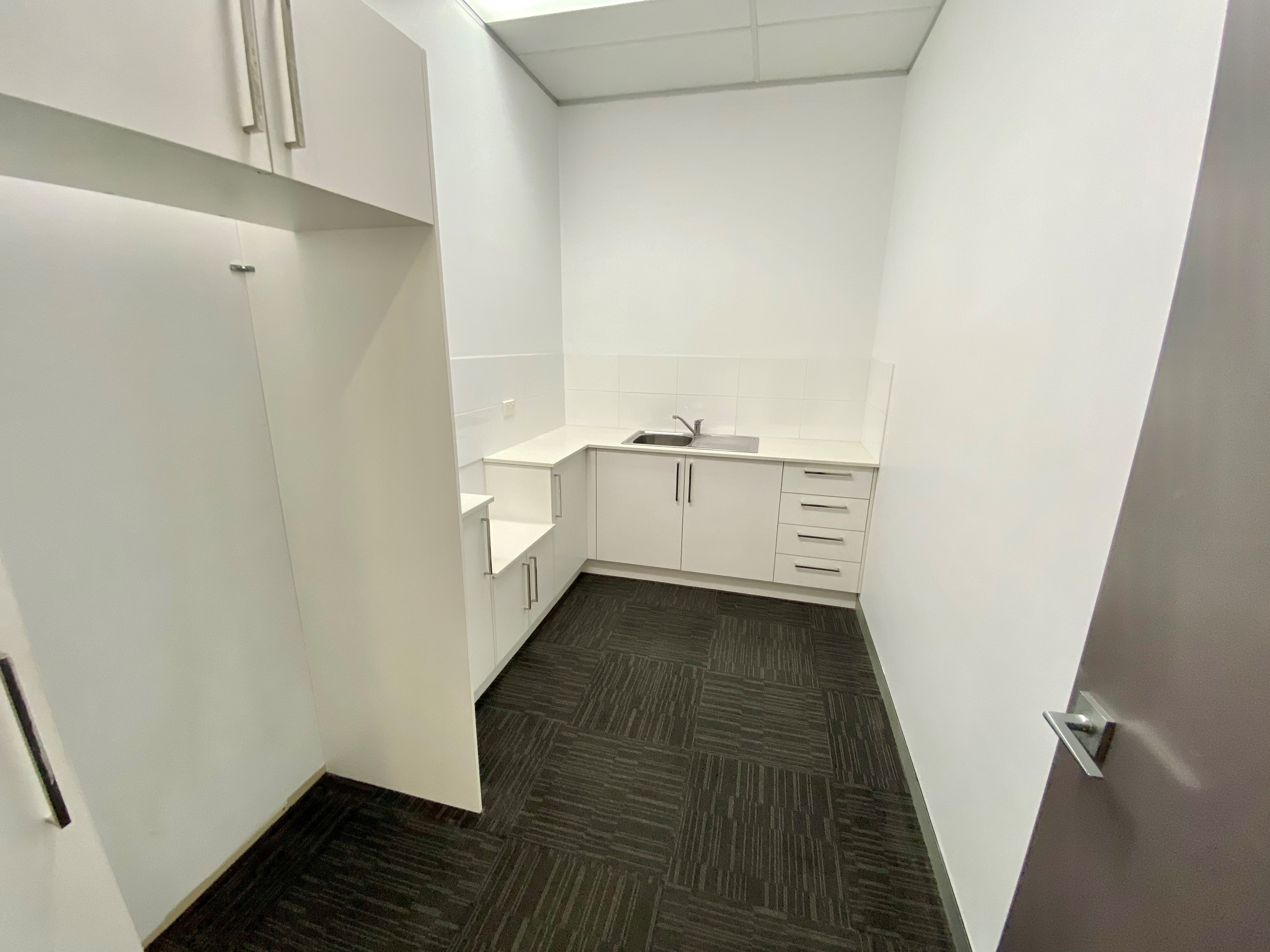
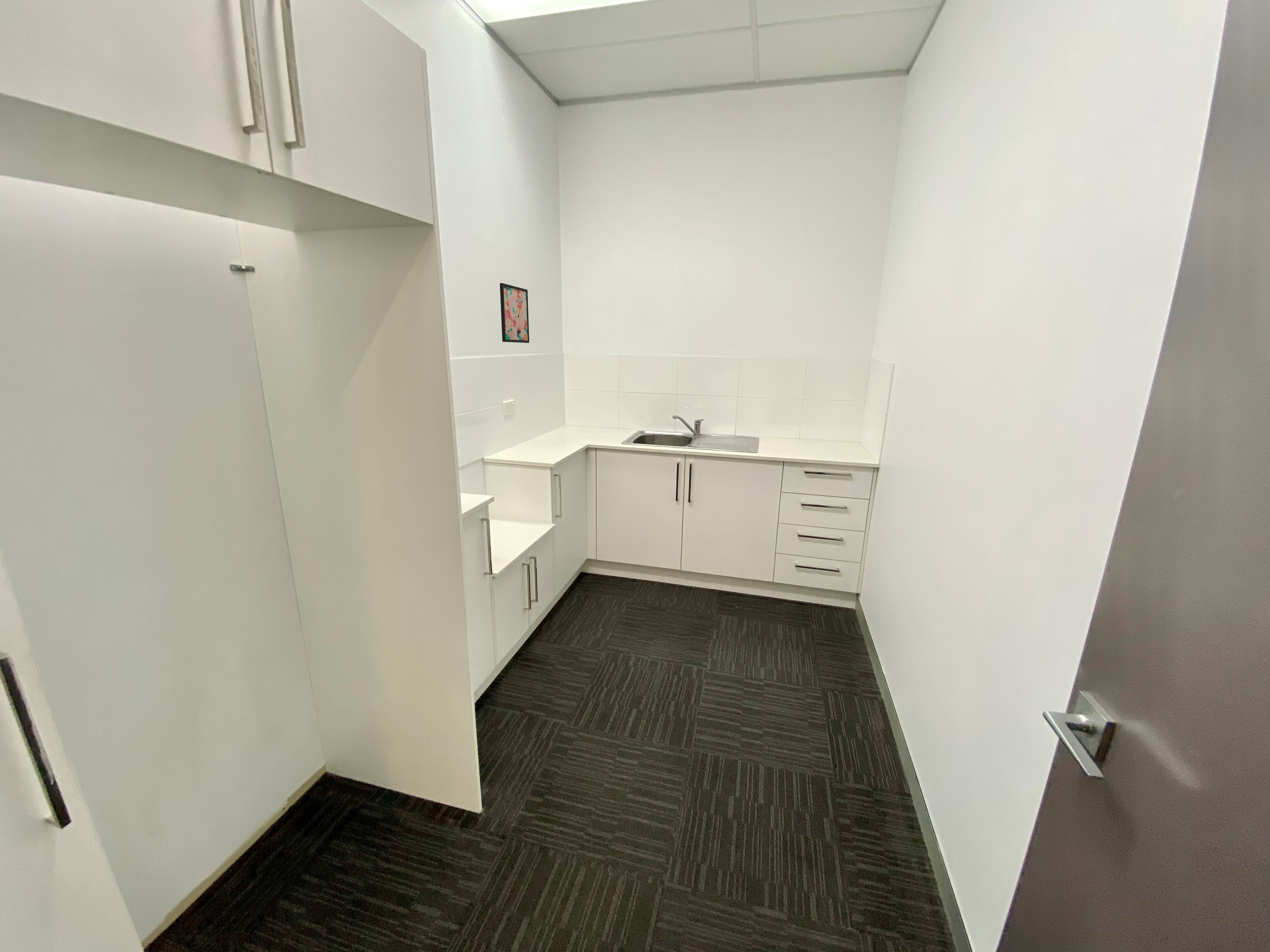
+ wall art [500,283,529,343]
